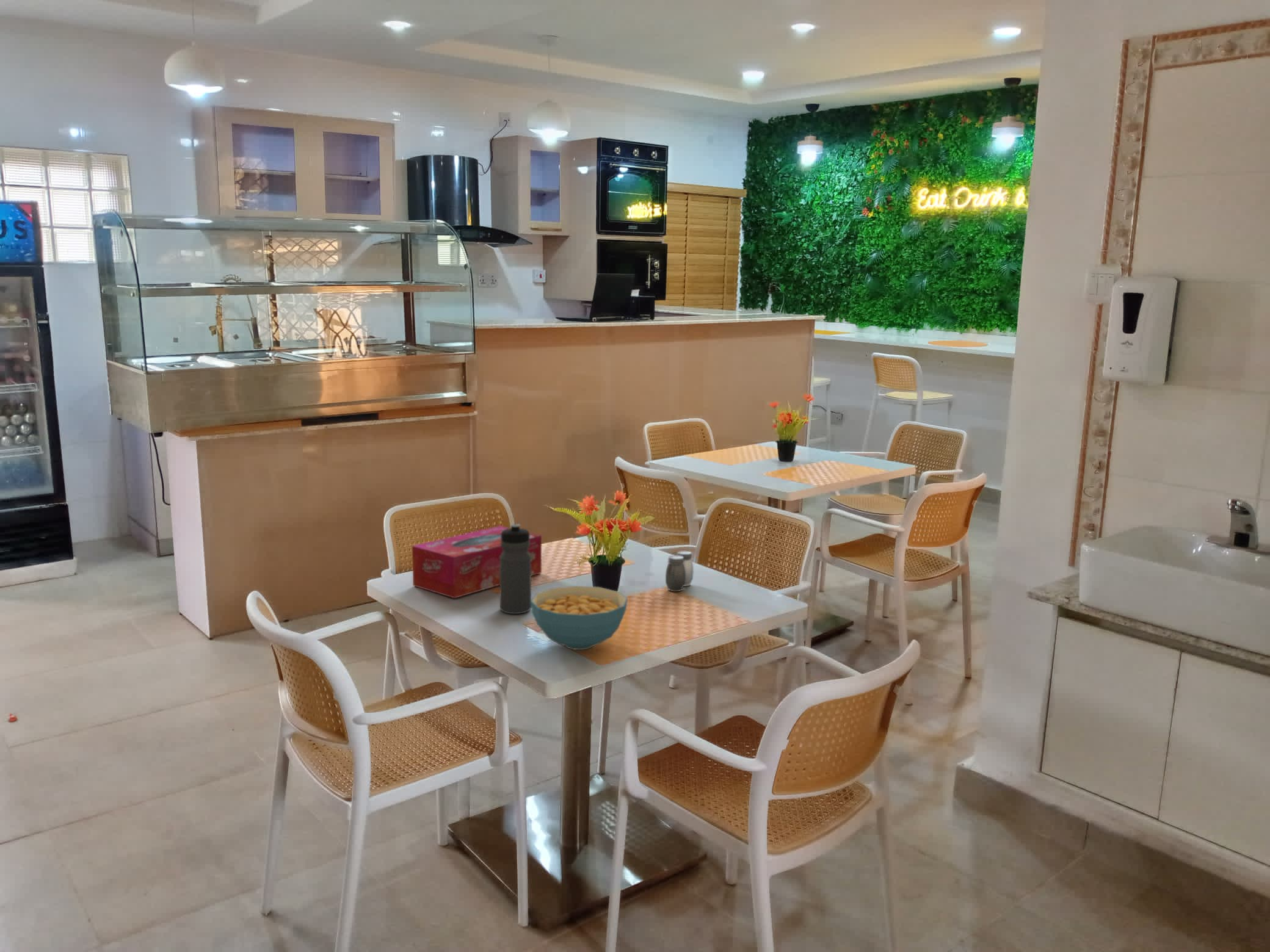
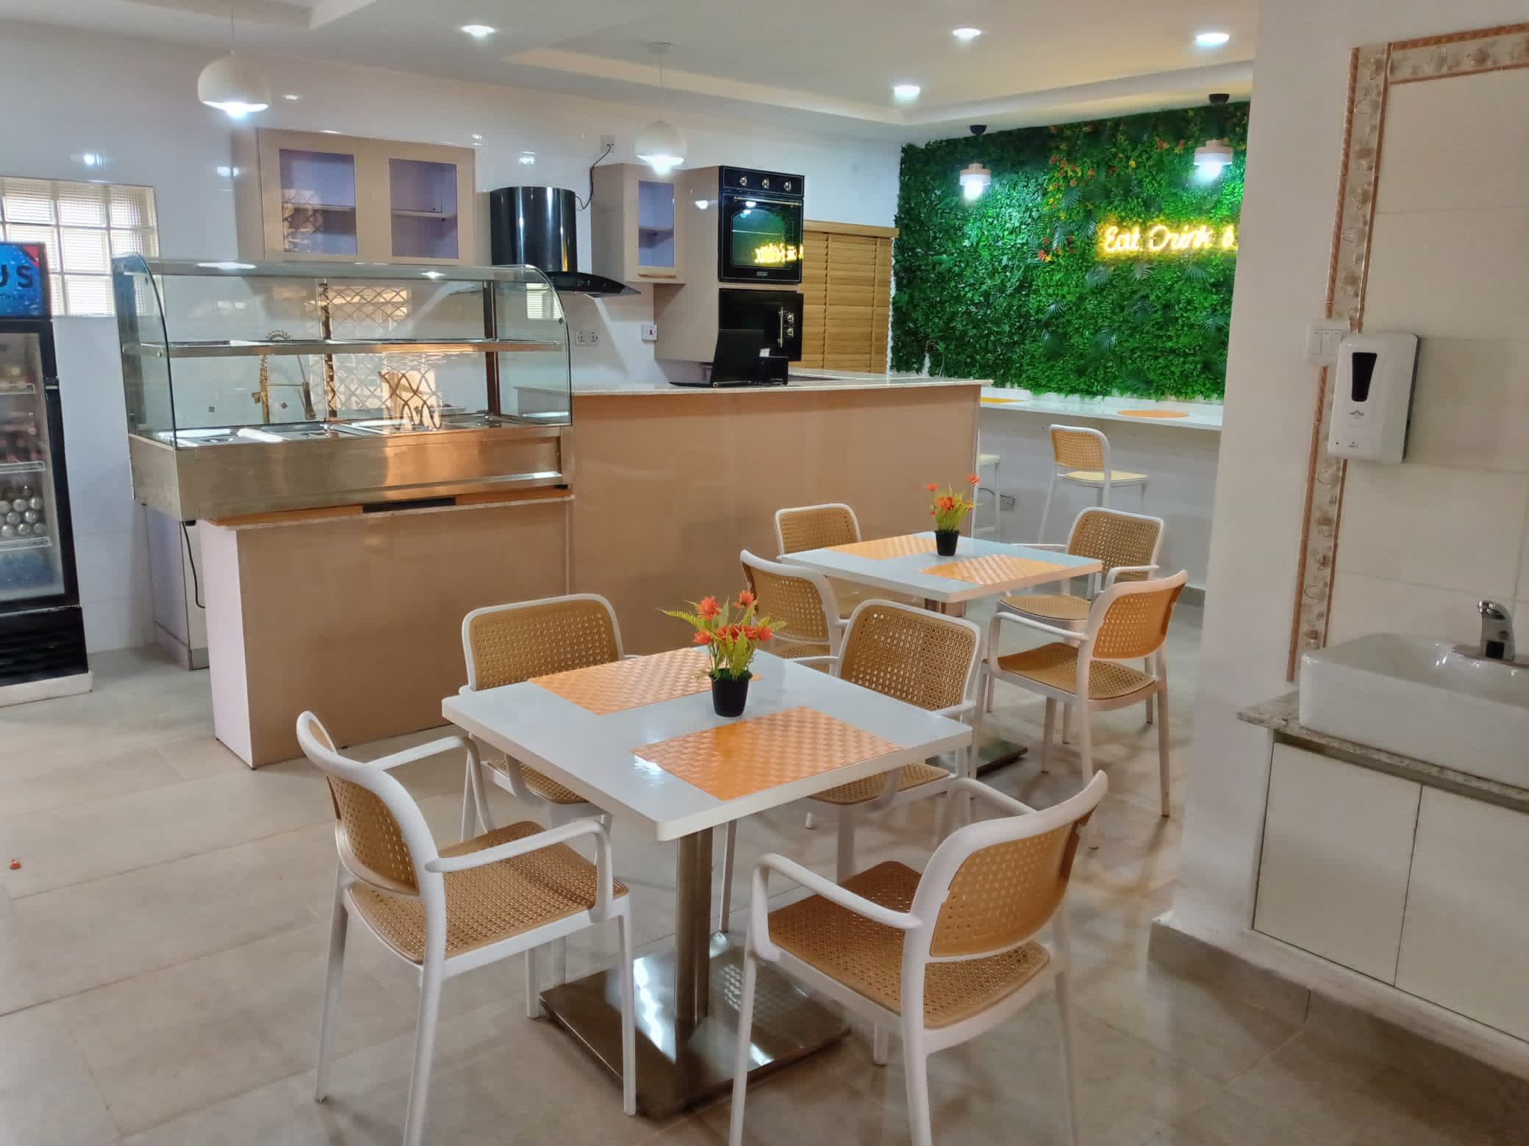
- salt and pepper shaker [665,550,694,592]
- water bottle [499,523,532,615]
- cereal bowl [531,585,628,651]
- tissue box [412,525,542,599]
